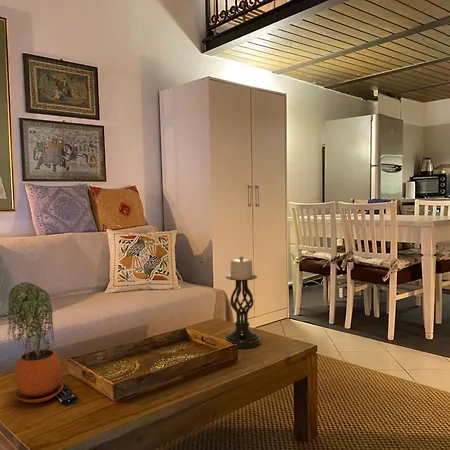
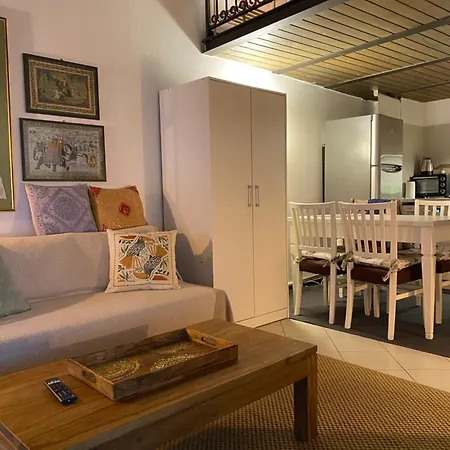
- candle holder [223,256,262,350]
- potted plant [6,281,64,404]
